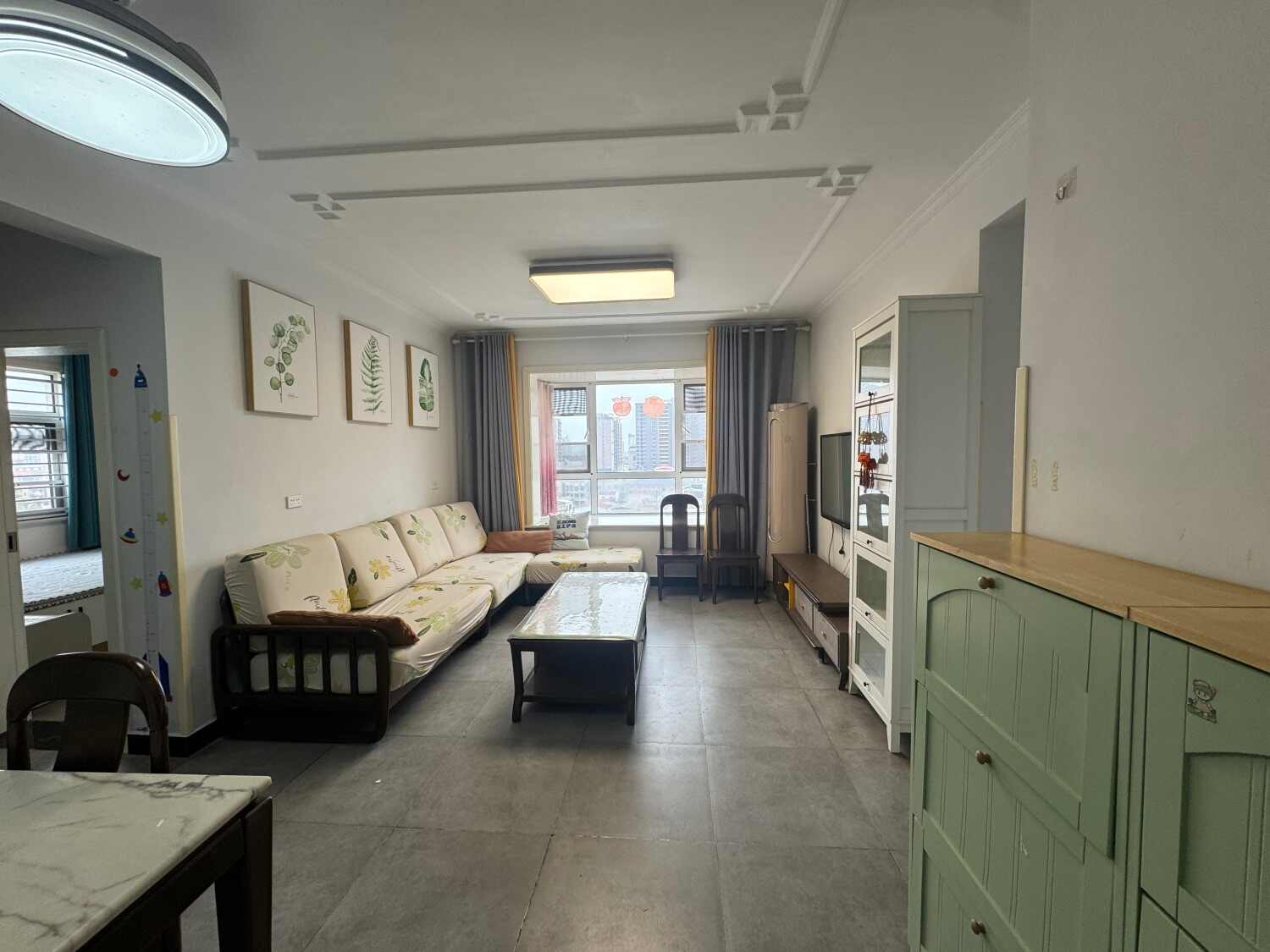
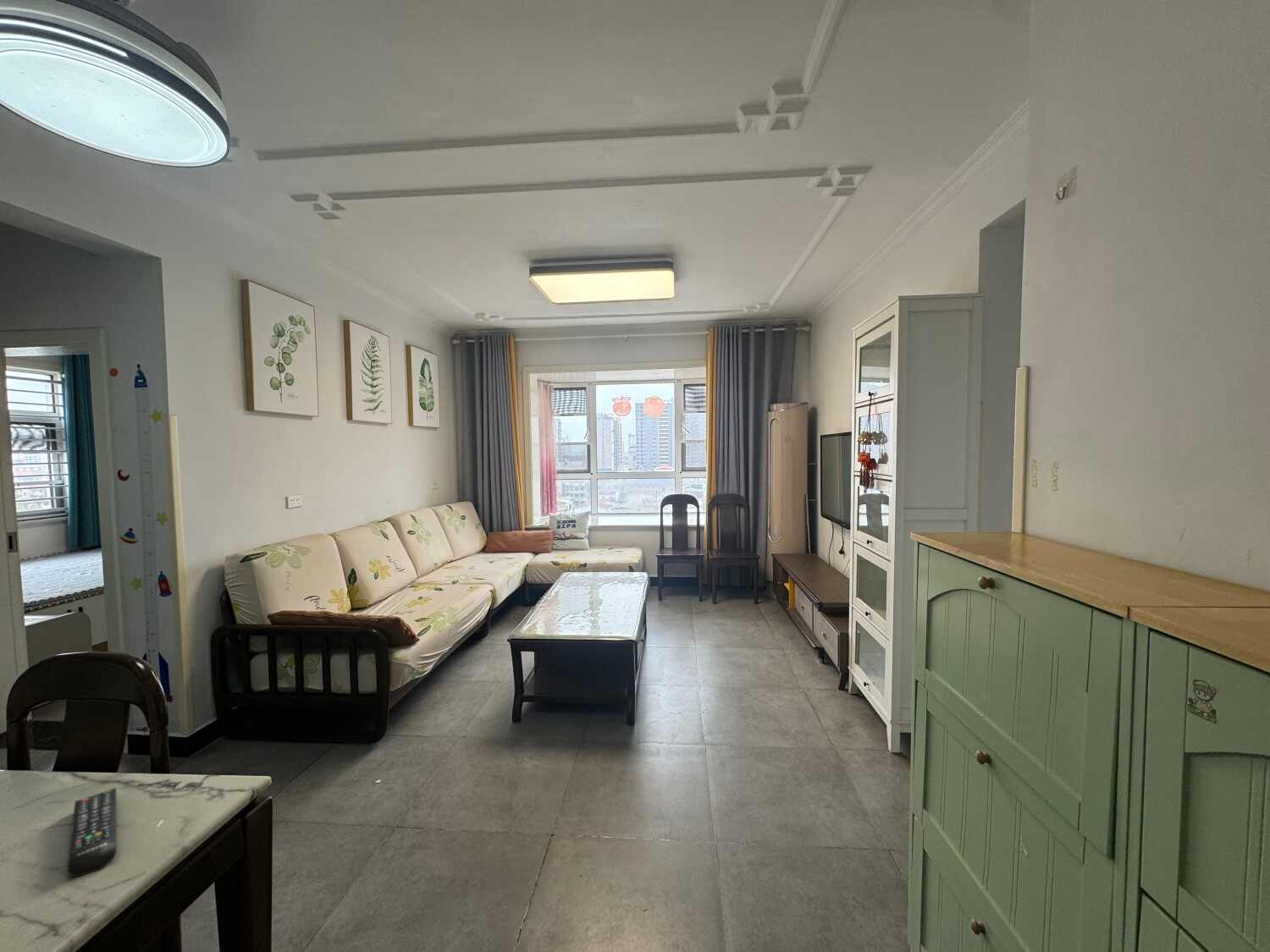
+ remote control [67,787,117,878]
